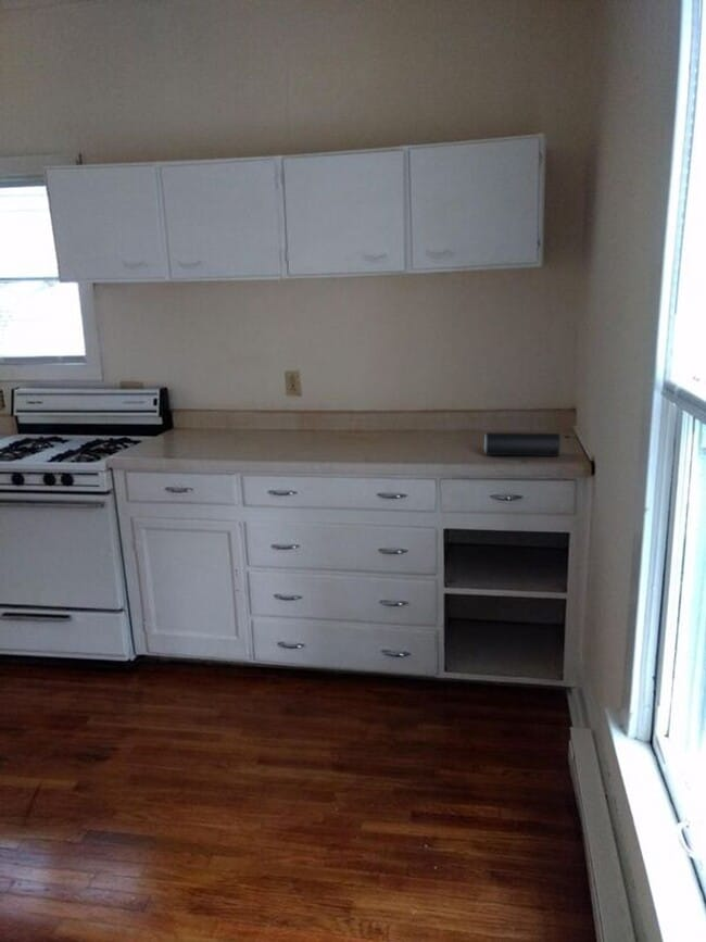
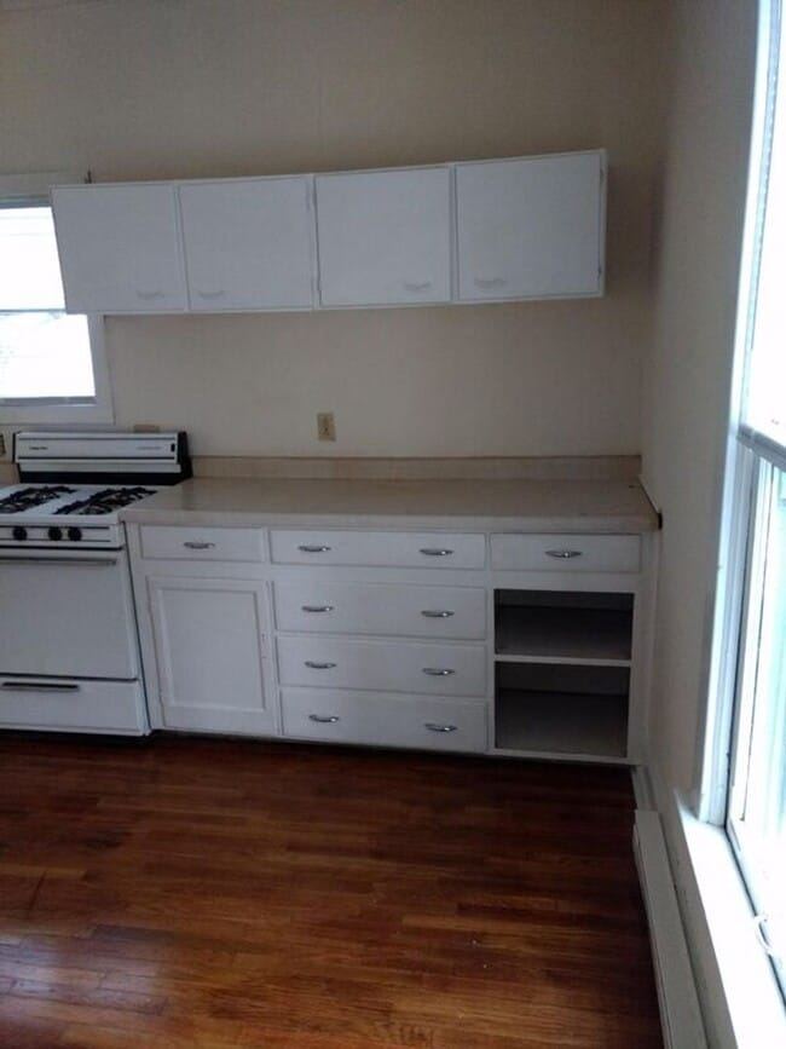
- speaker [483,431,562,457]
